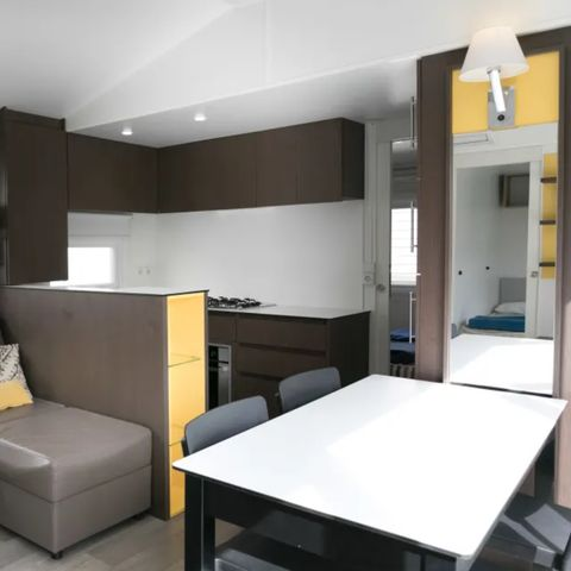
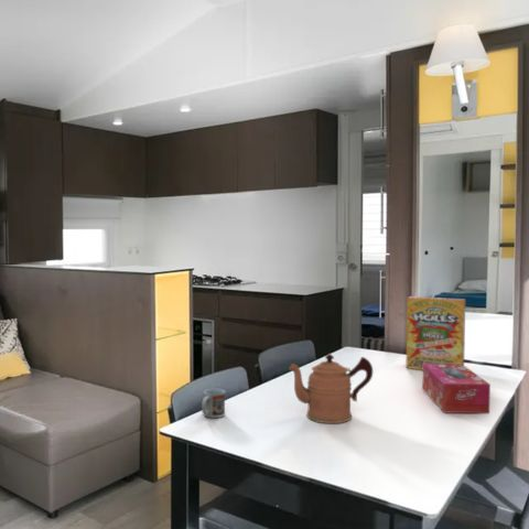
+ coffeepot [288,353,374,424]
+ cup [201,388,226,419]
+ tissue box [421,364,492,414]
+ cereal box [404,295,466,370]
